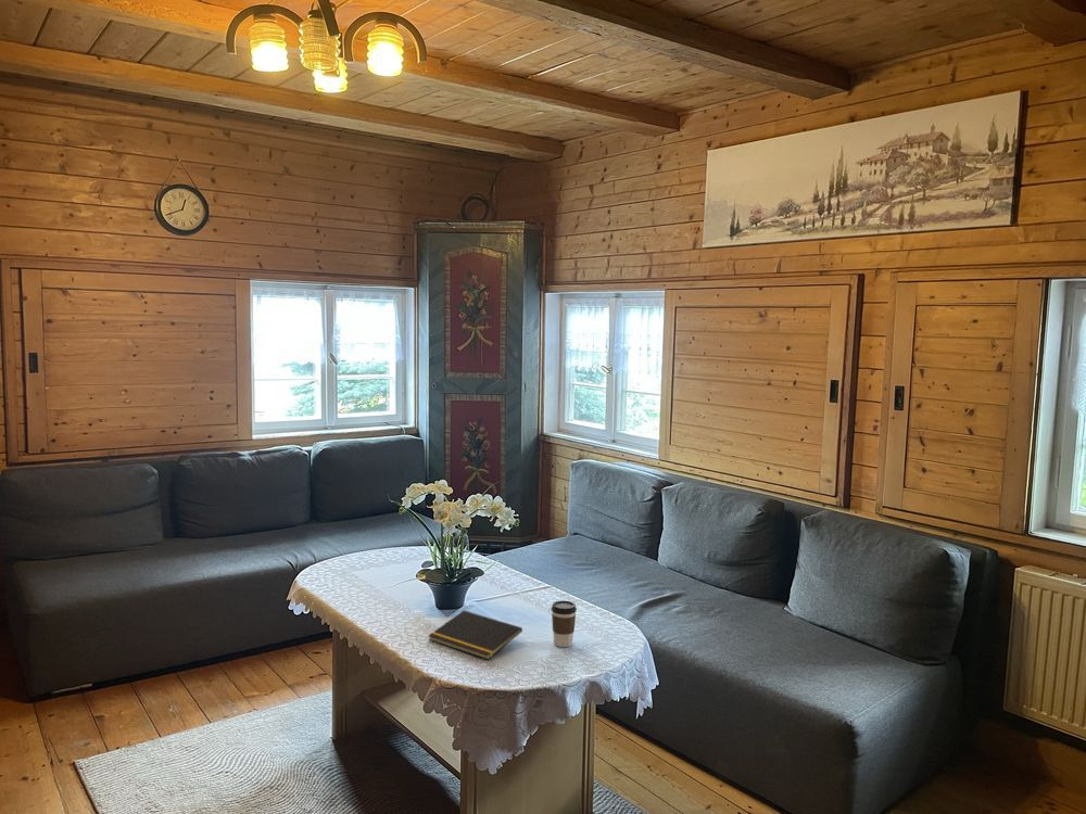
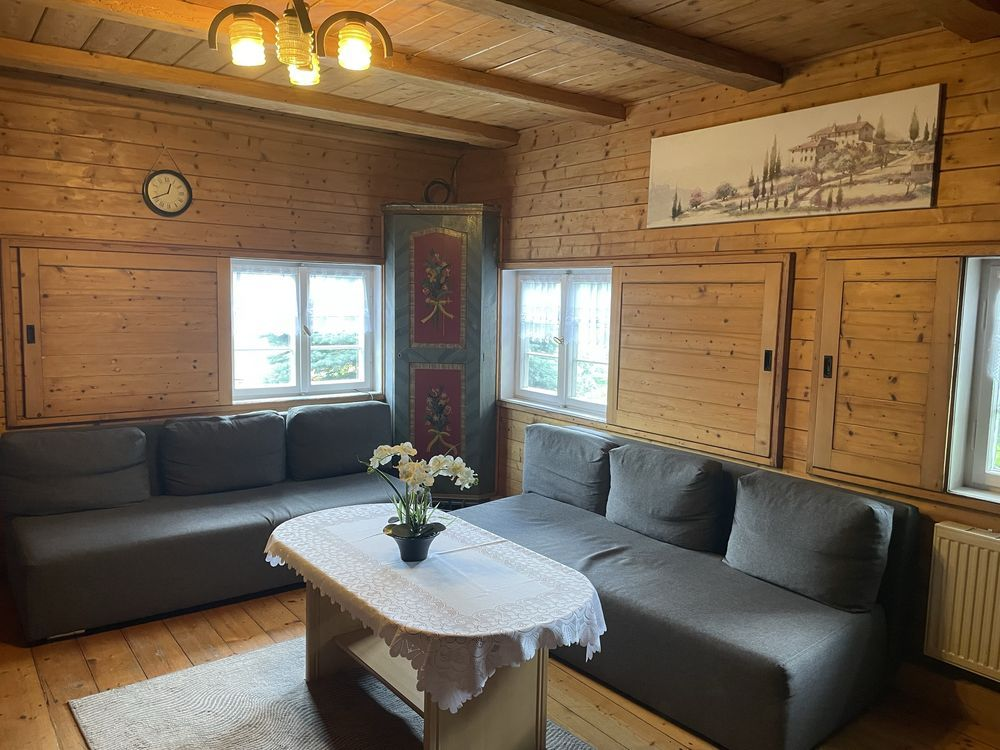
- notepad [427,609,523,661]
- coffee cup [551,599,578,648]
